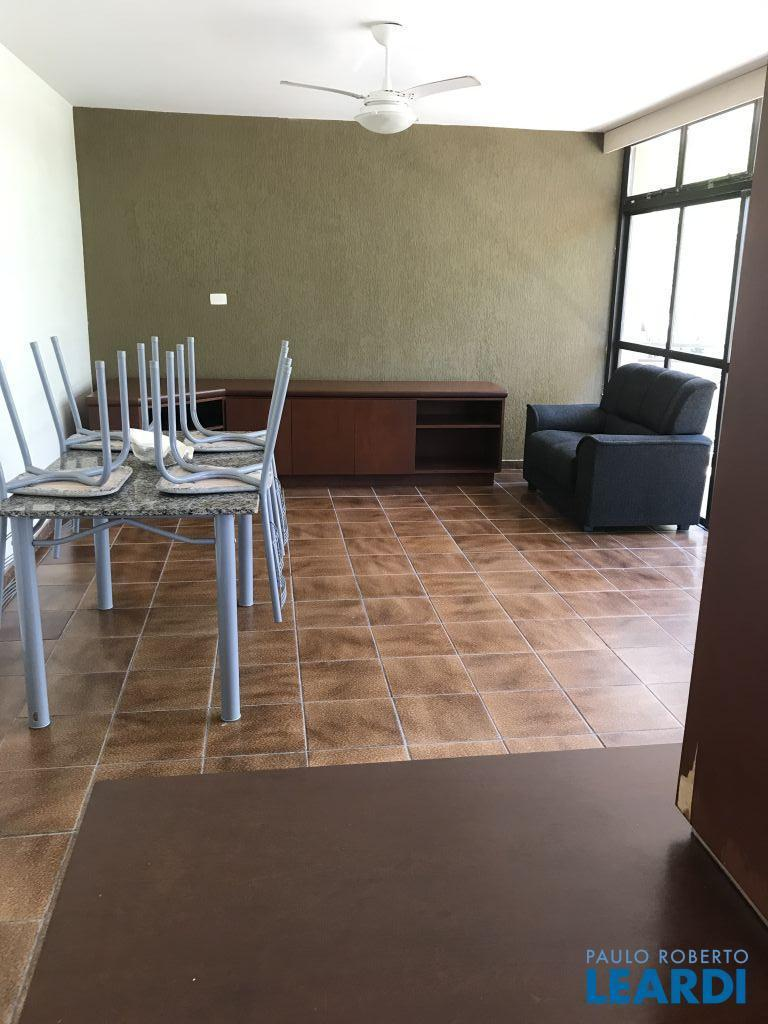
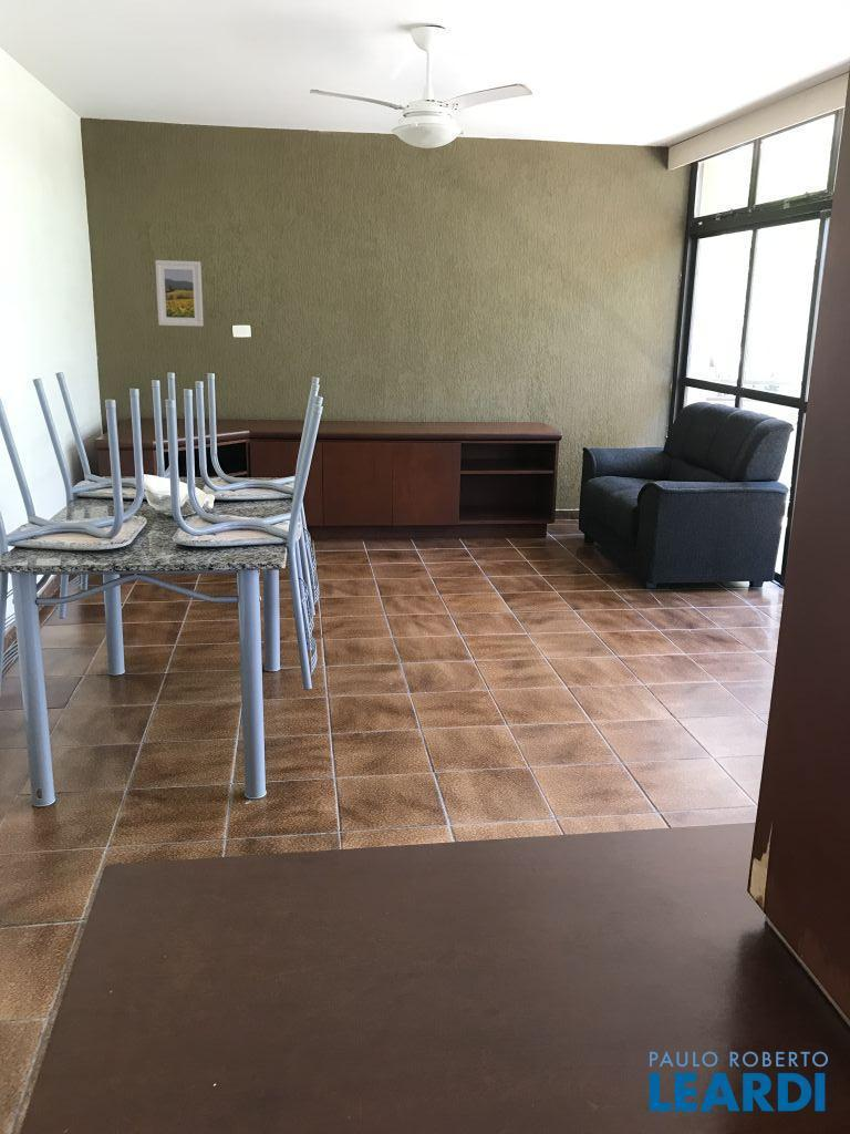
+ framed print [154,259,205,328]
